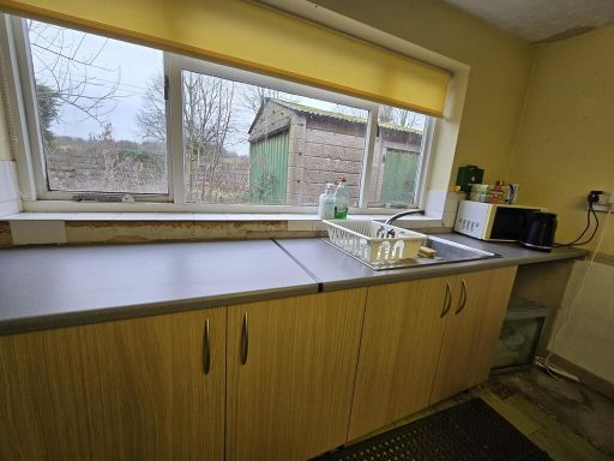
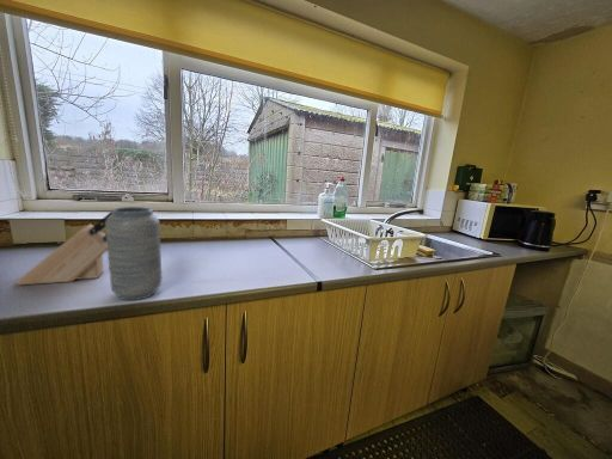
+ vase [105,206,163,301]
+ knife block [14,210,112,286]
